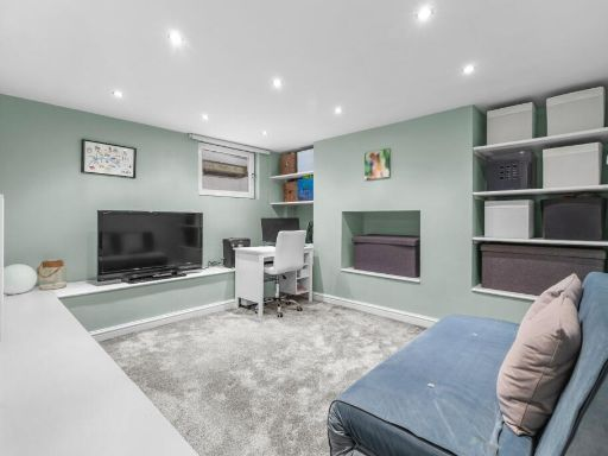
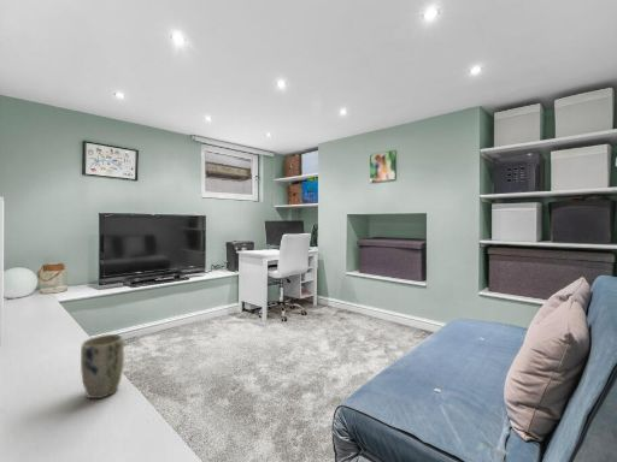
+ plant pot [80,333,125,399]
